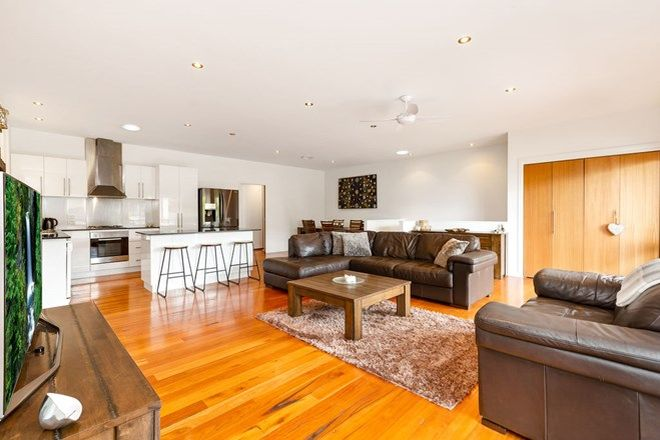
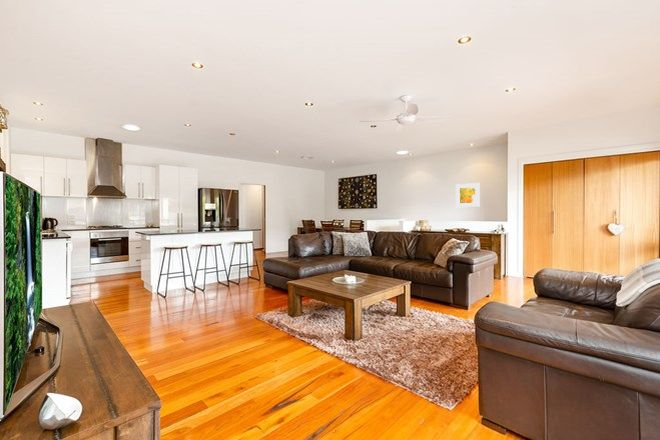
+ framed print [455,182,481,208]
